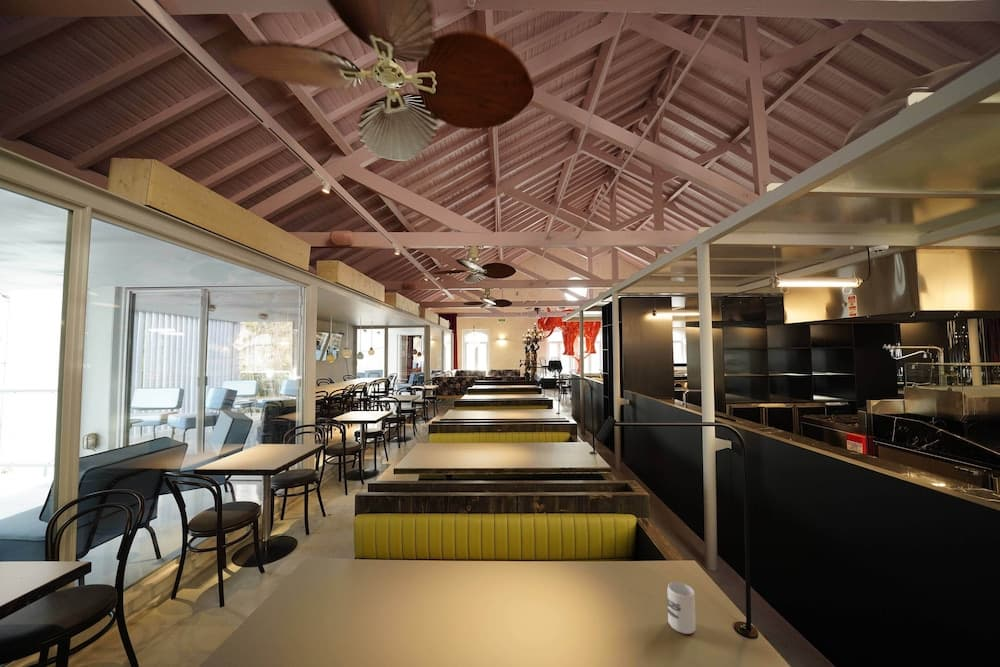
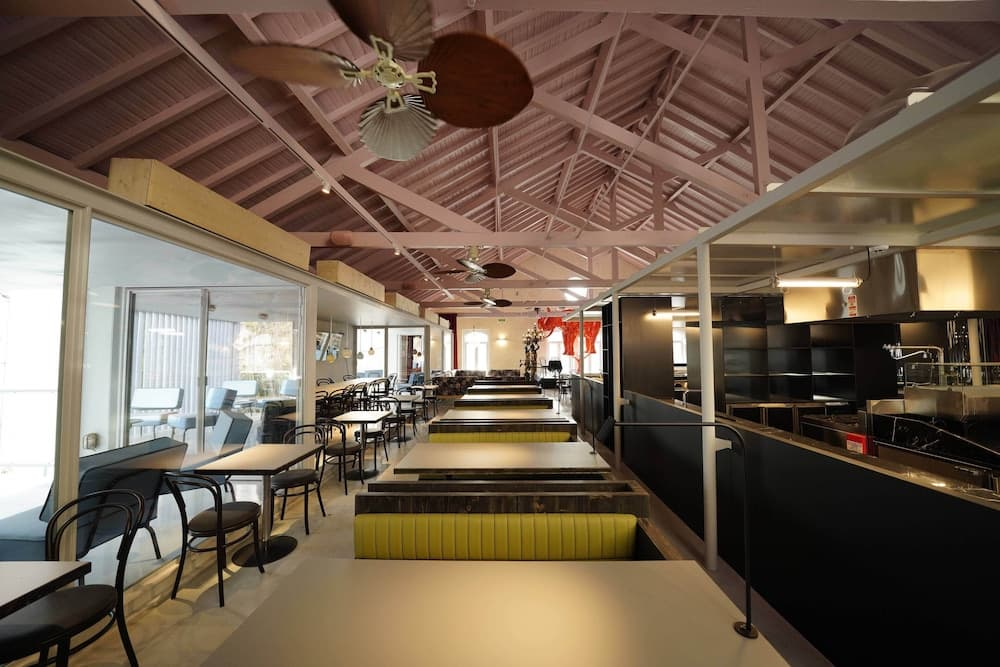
- cup [666,581,696,635]
